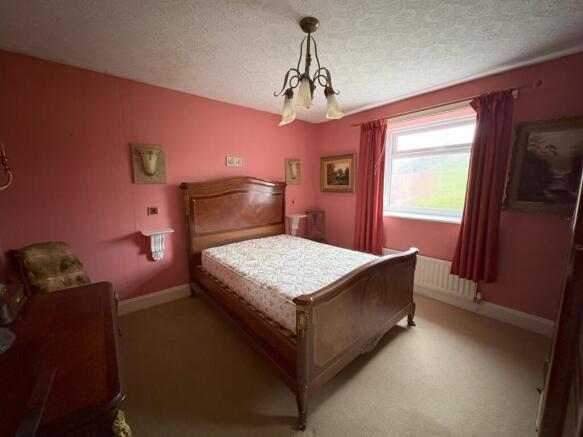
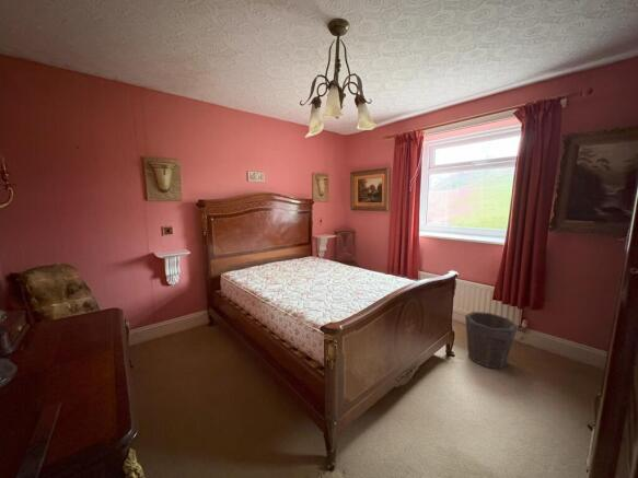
+ waste bin [464,311,519,370]
